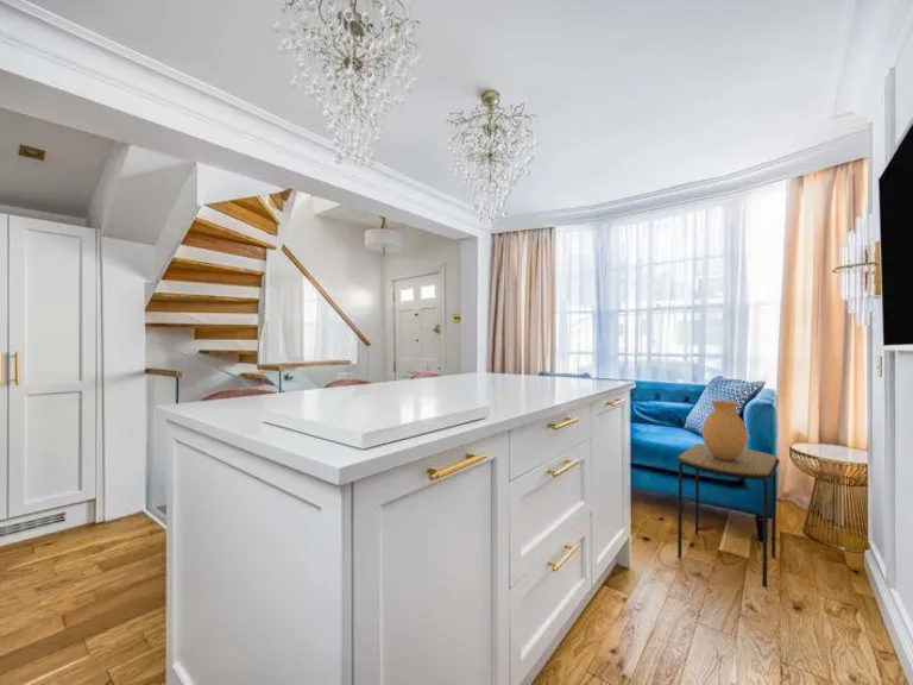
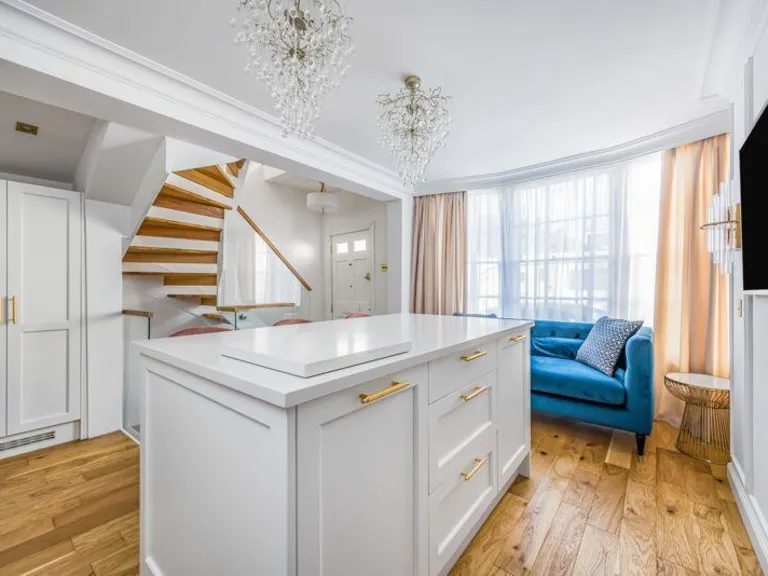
- vase [701,400,749,460]
- side table [675,442,781,587]
